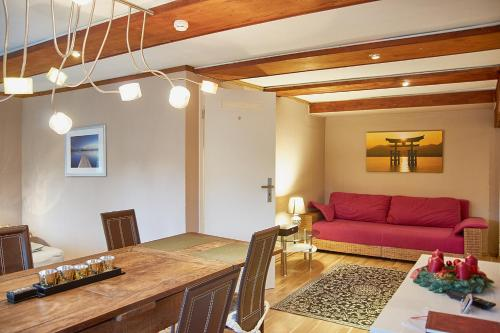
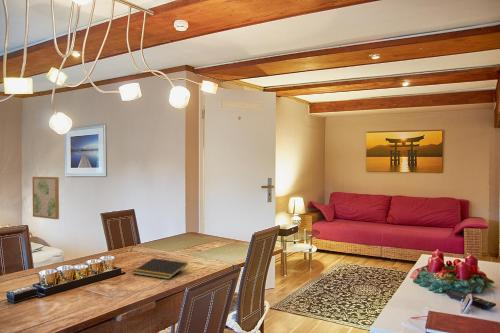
+ notepad [132,257,189,280]
+ wall art [31,176,60,220]
